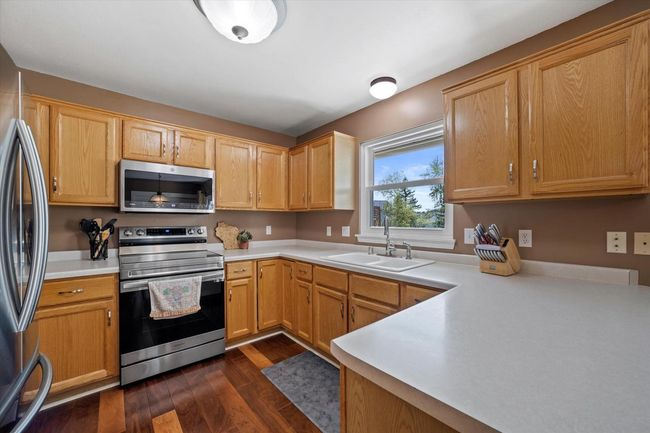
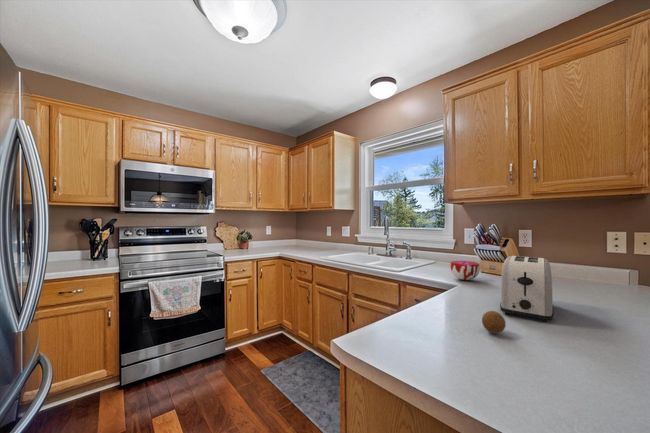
+ decorative bowl [449,260,481,281]
+ toaster [499,255,555,323]
+ fruit [481,310,507,334]
